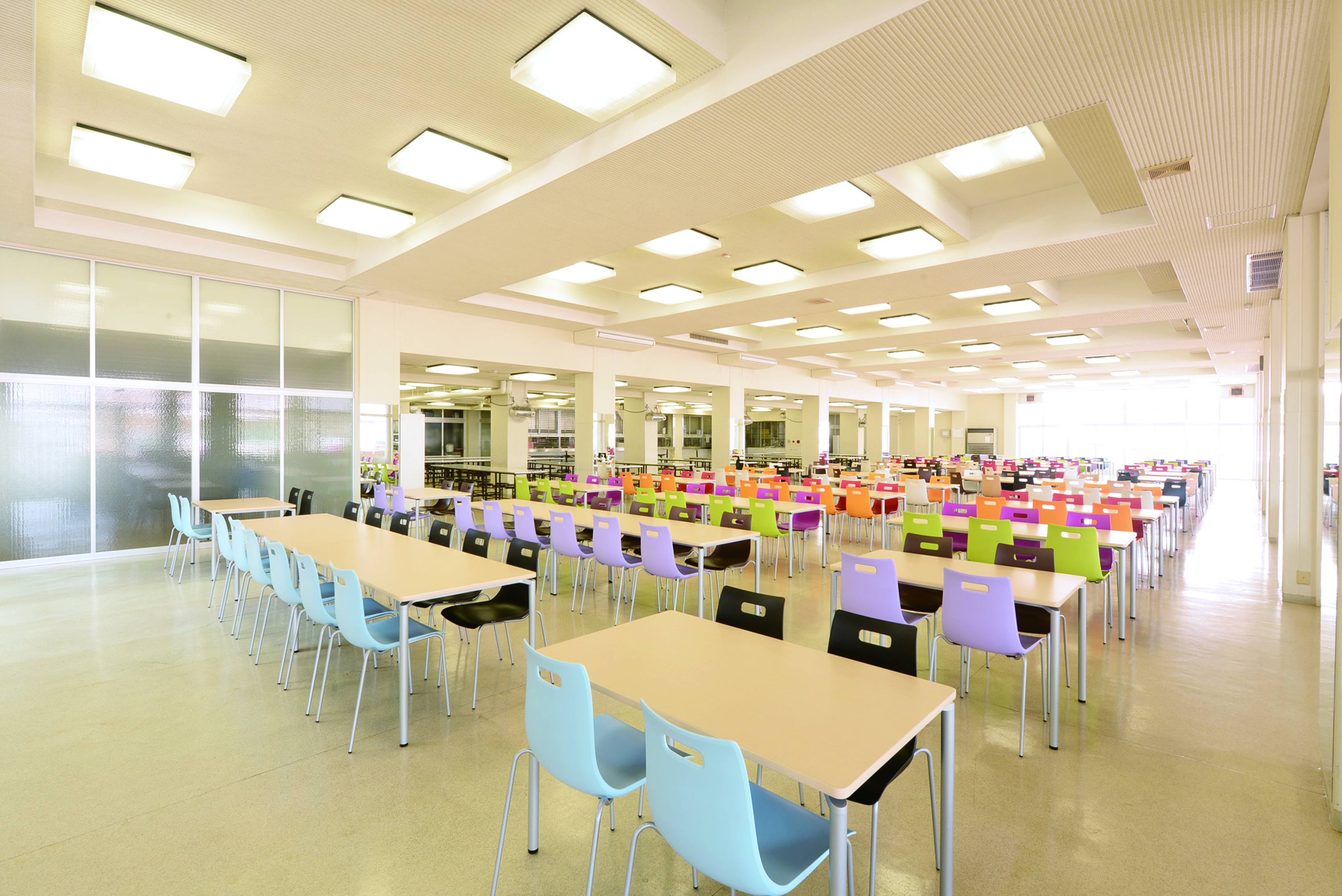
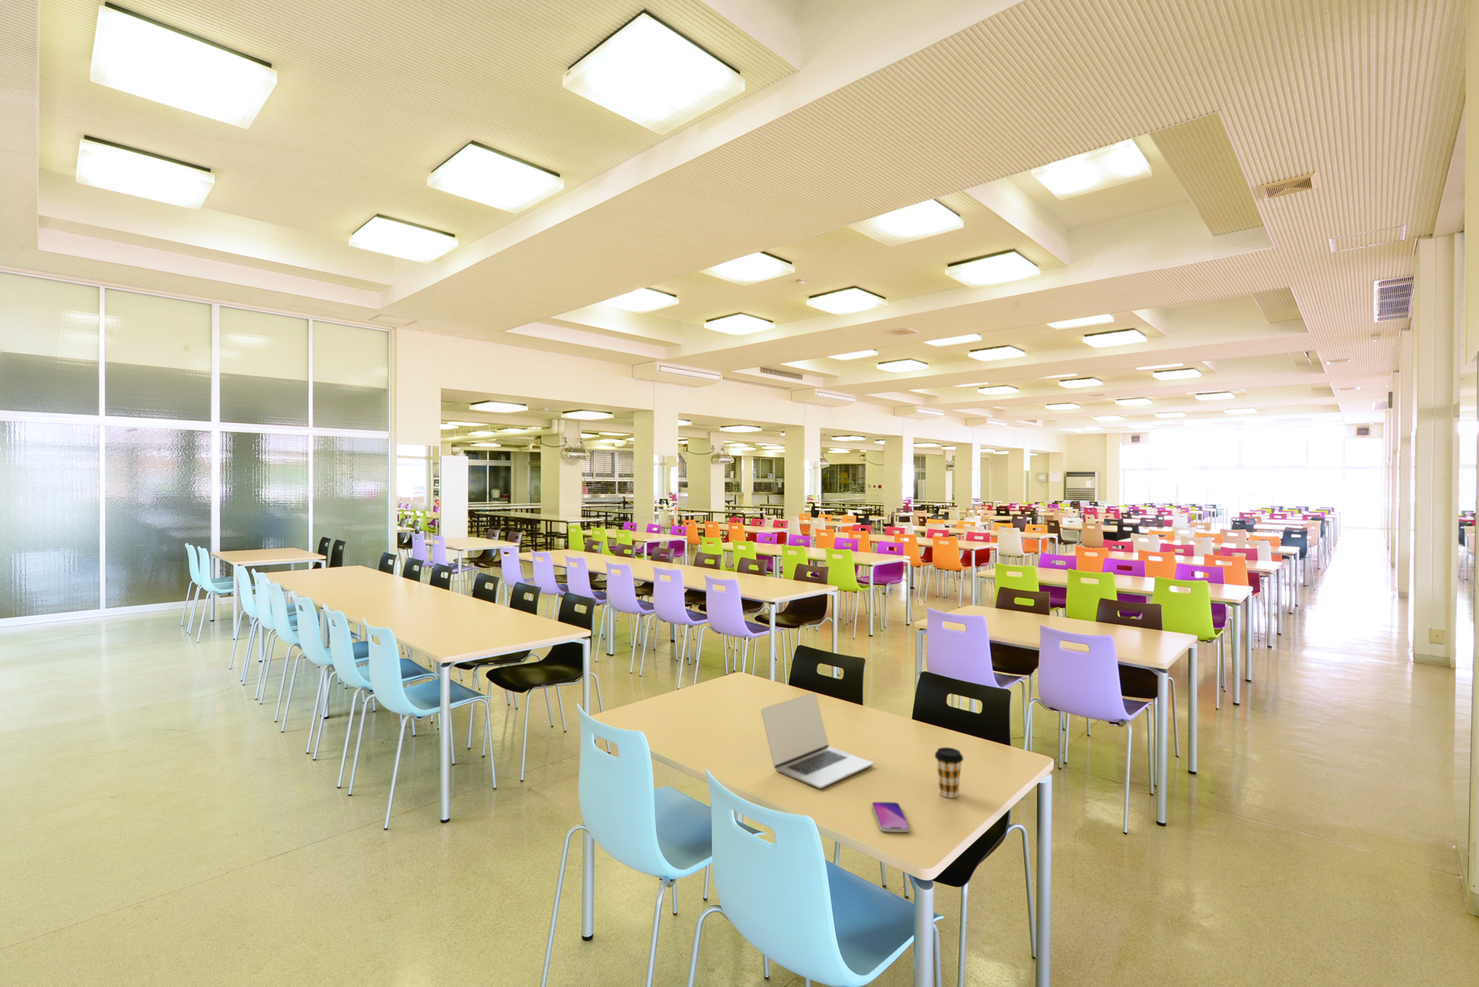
+ coffee cup [935,747,963,799]
+ smartphone [872,802,910,833]
+ laptop [760,693,874,790]
